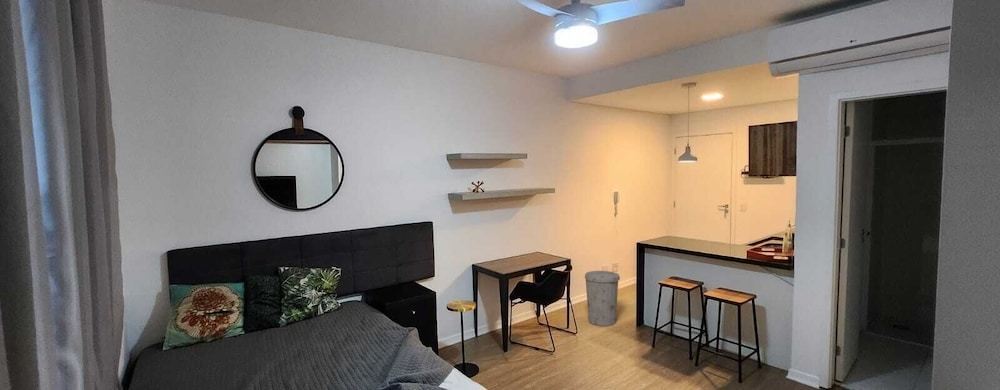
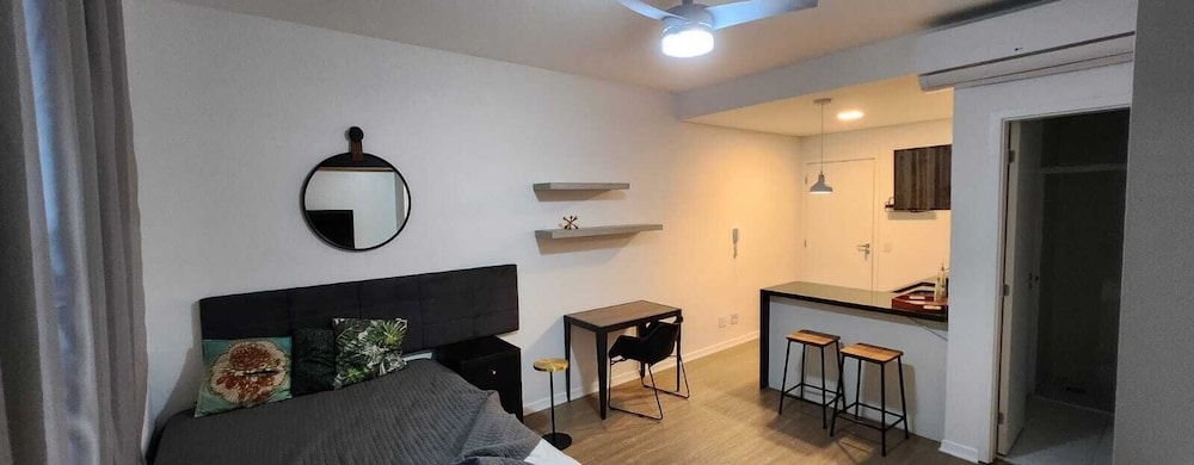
- trash can [584,270,621,327]
